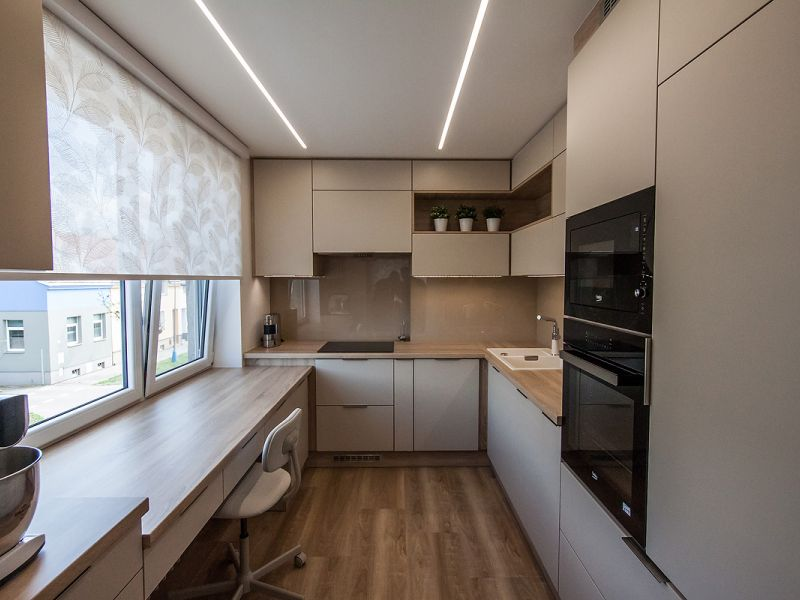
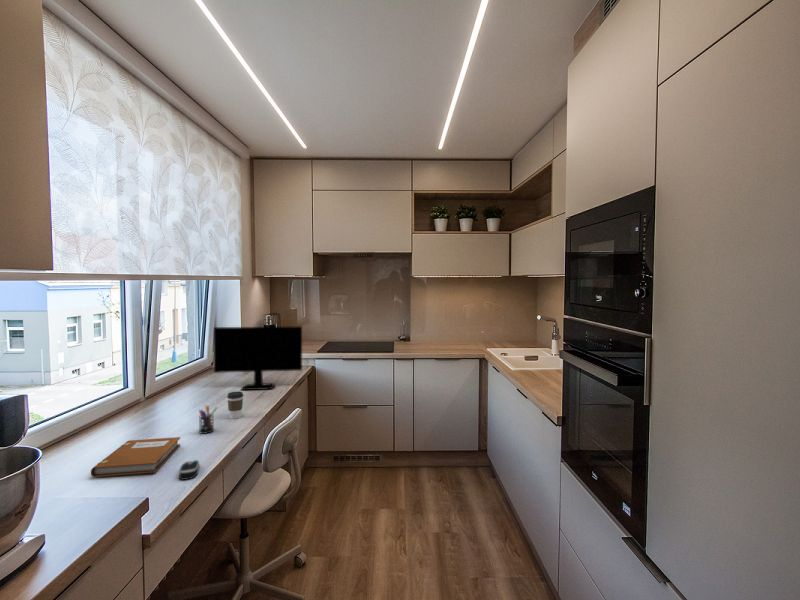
+ monitor [212,325,303,391]
+ pen holder [198,404,219,435]
+ coffee cup [226,391,244,420]
+ notebook [90,436,181,478]
+ computer mouse [178,459,200,481]
